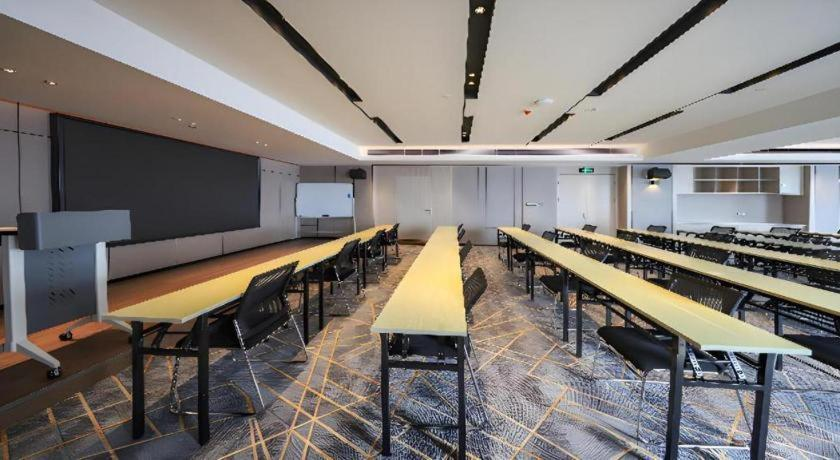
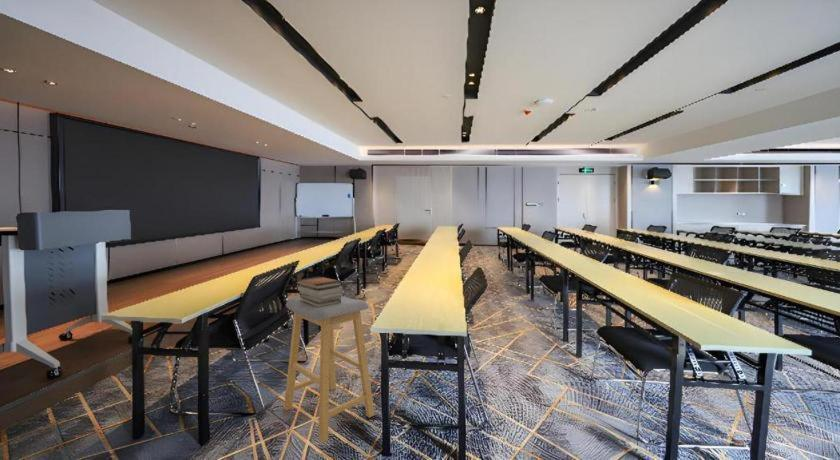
+ book stack [295,276,344,308]
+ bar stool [283,295,376,444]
